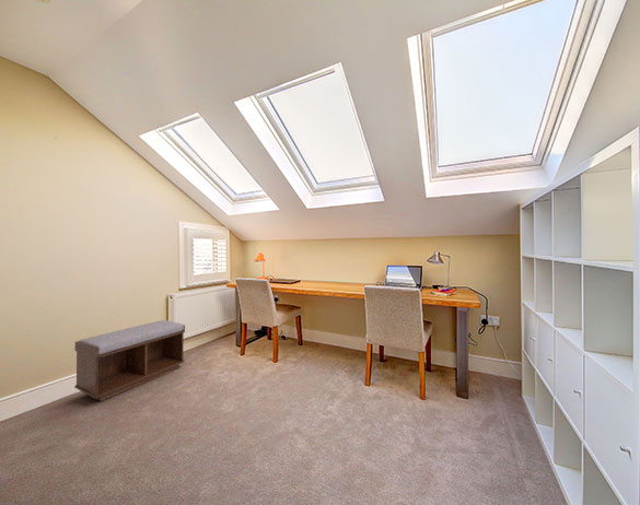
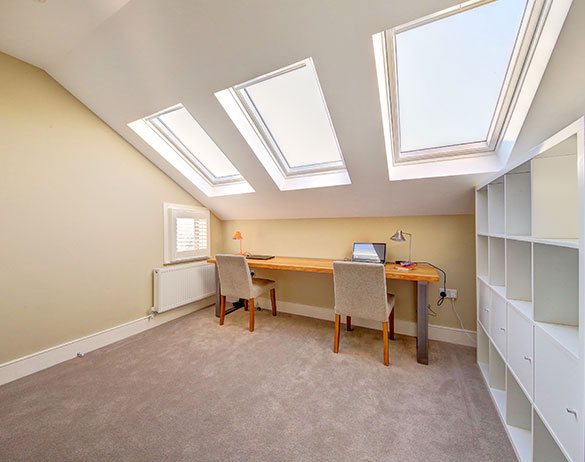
- bench [73,319,186,402]
